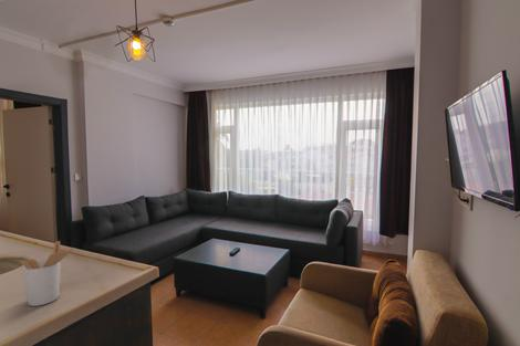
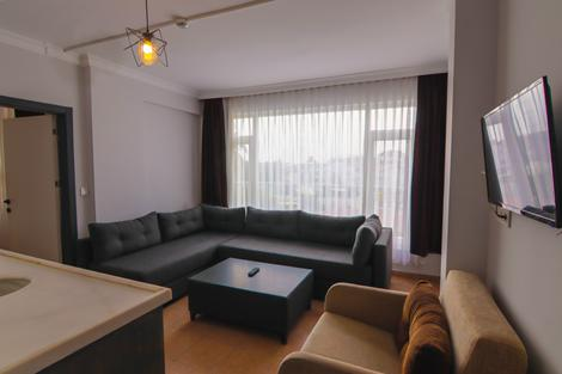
- utensil holder [20,240,75,307]
